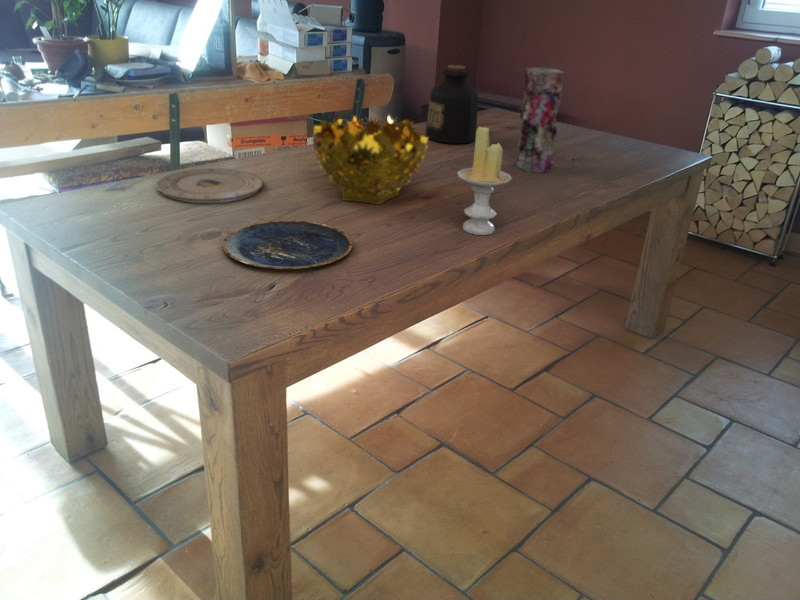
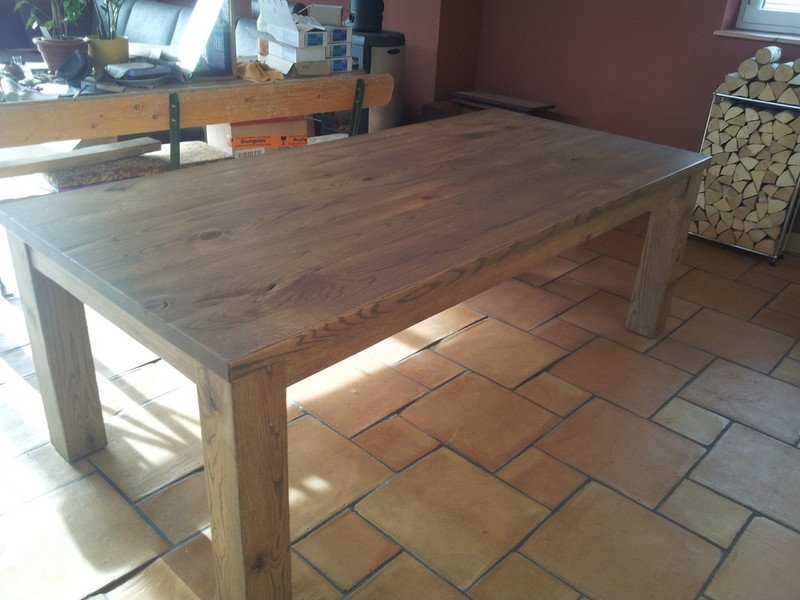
- vase [515,66,567,174]
- plate [221,220,354,271]
- bottle [425,64,479,145]
- candle [456,125,513,236]
- decorative bowl [311,114,429,206]
- plate [154,167,264,204]
